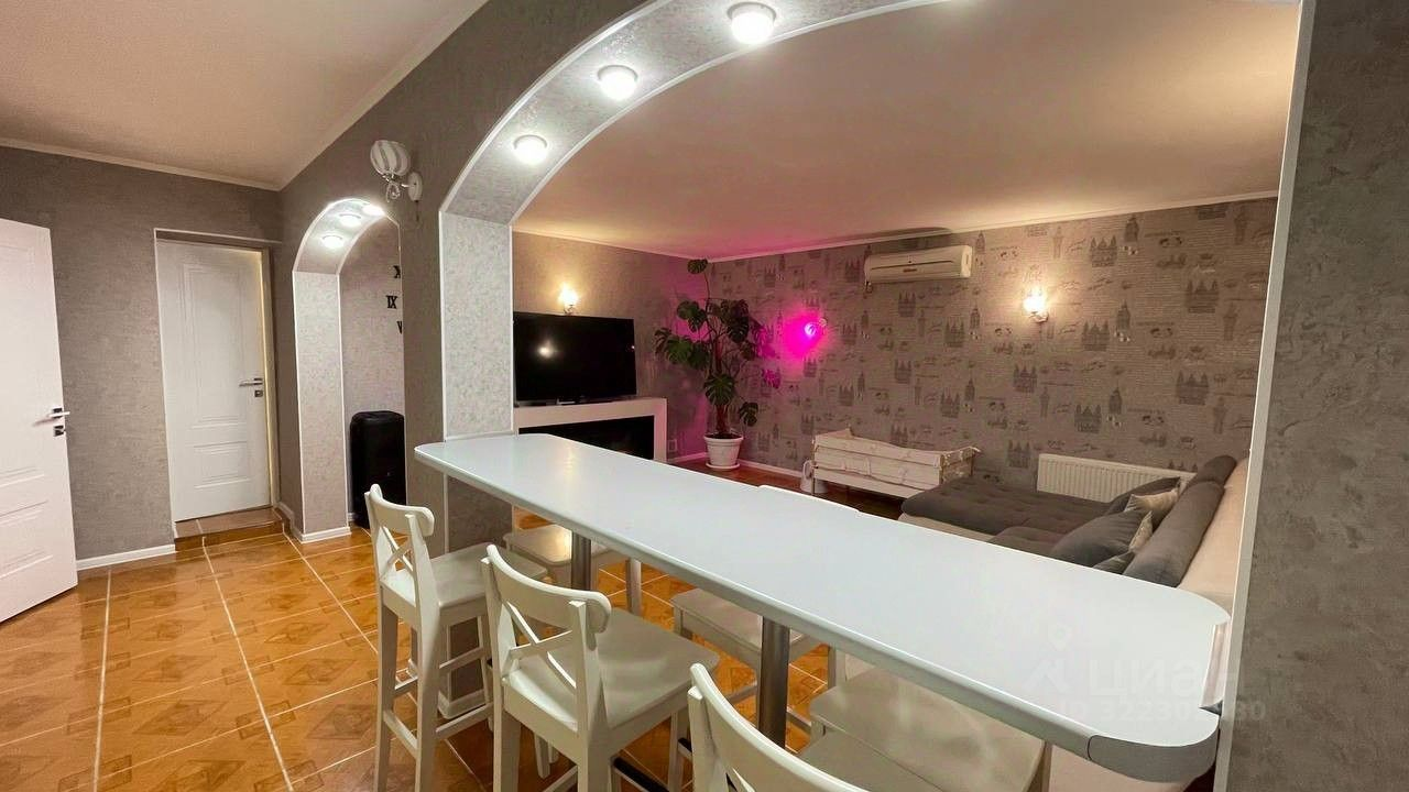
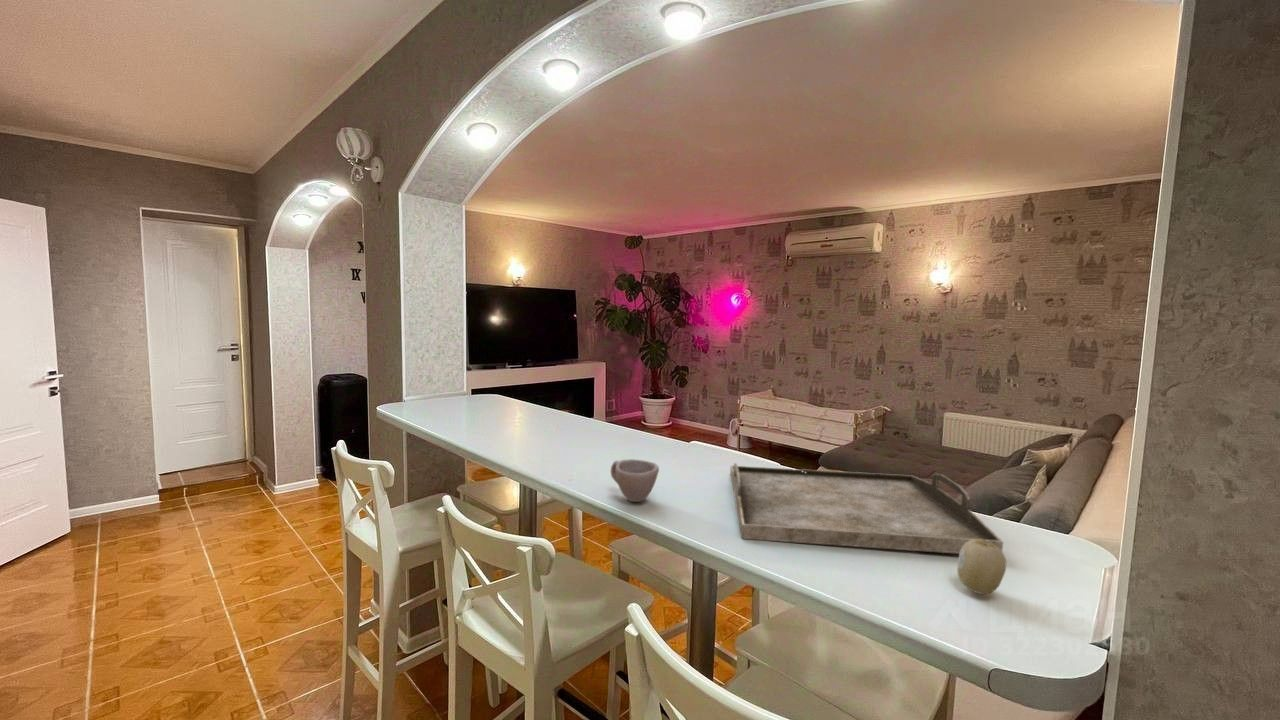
+ cup [610,458,660,503]
+ serving tray [729,462,1004,555]
+ fruit [956,539,1007,595]
